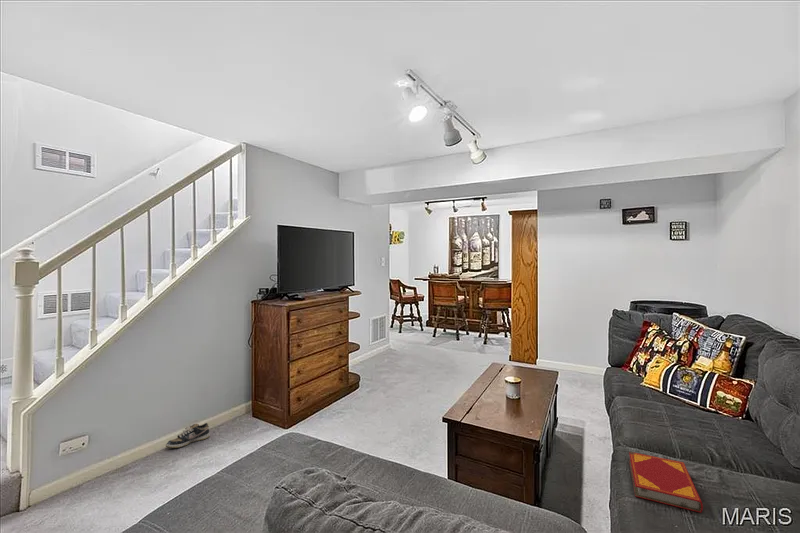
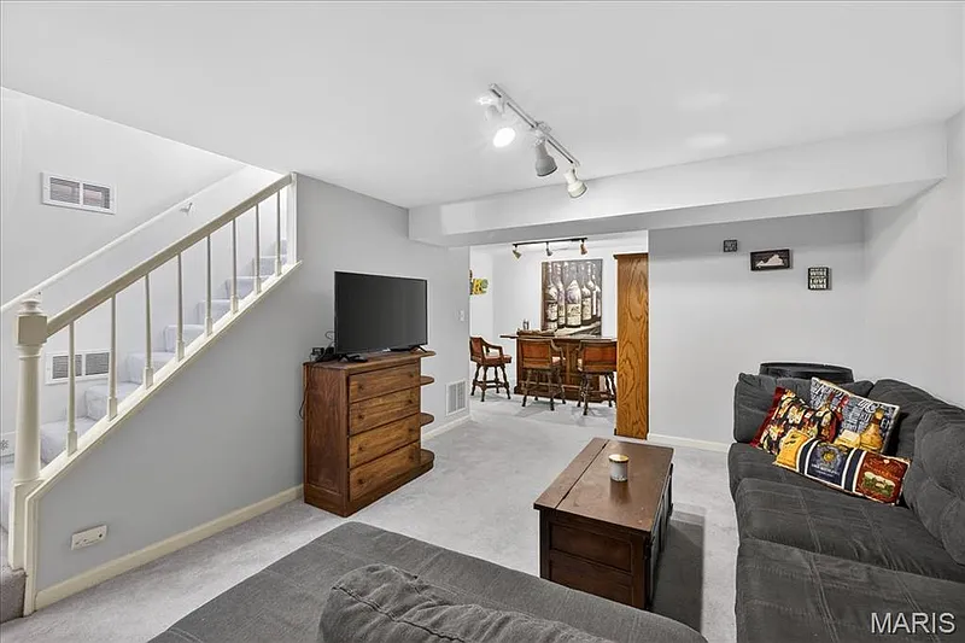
- hardback book [628,451,704,514]
- shoe [165,422,211,449]
